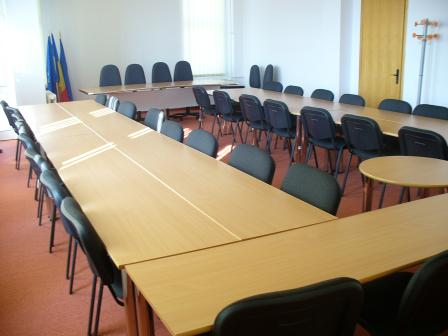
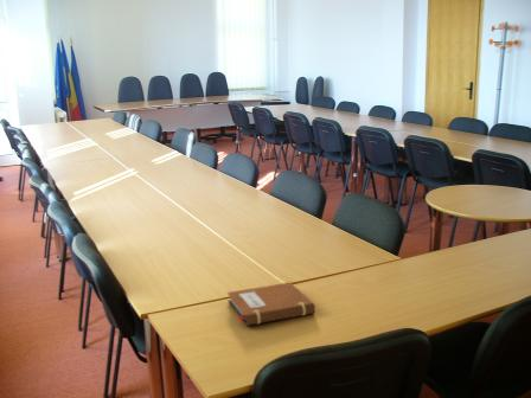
+ notebook [226,281,316,327]
